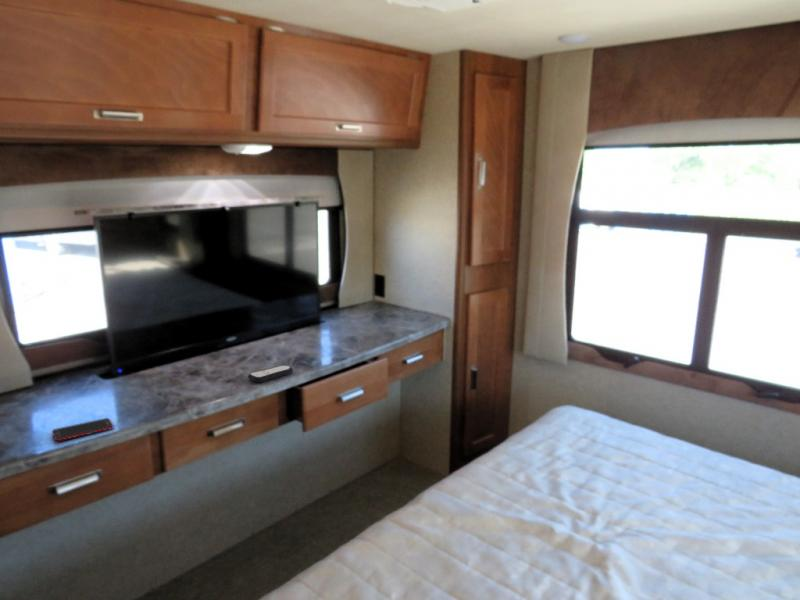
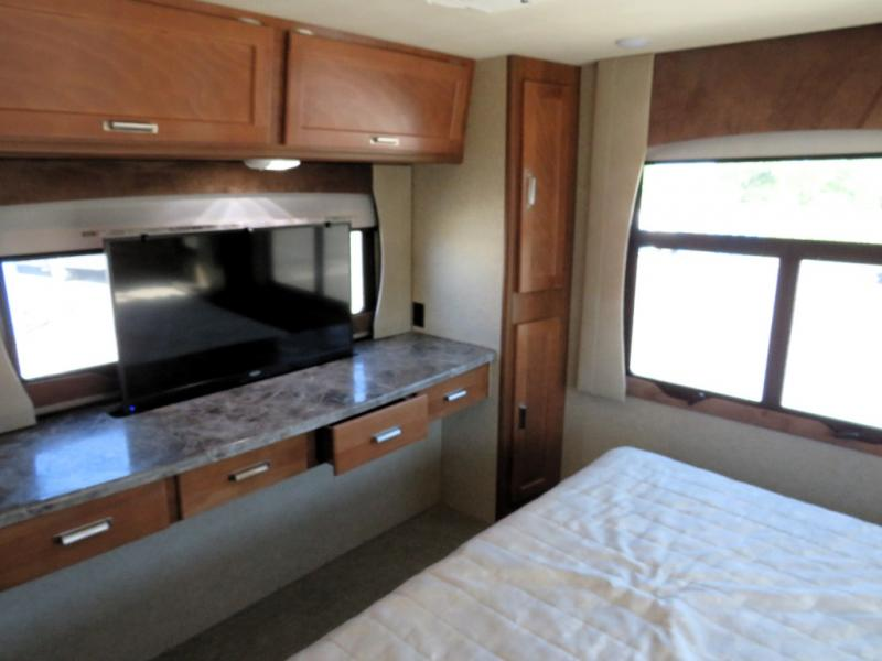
- remote control [247,364,294,383]
- cell phone [51,417,115,442]
